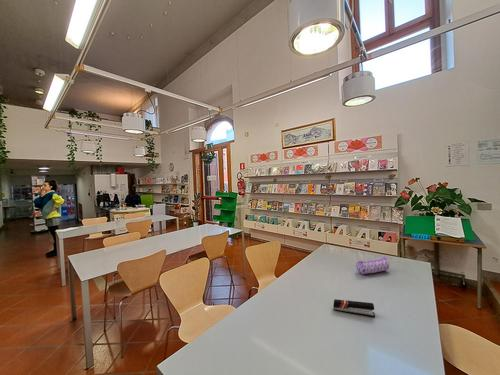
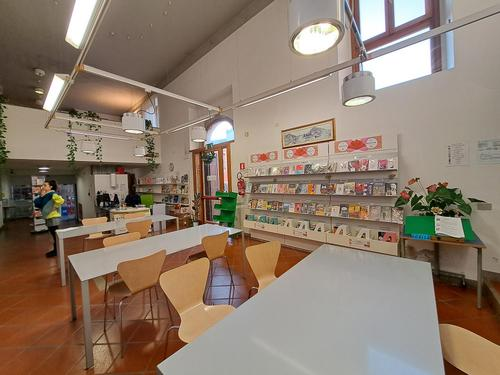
- pencil case [355,256,390,275]
- stapler [332,298,376,318]
